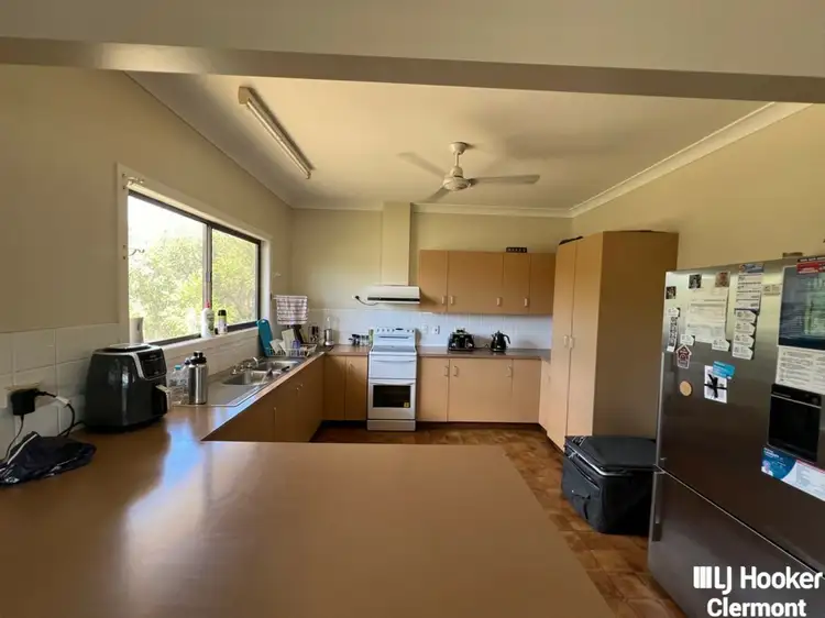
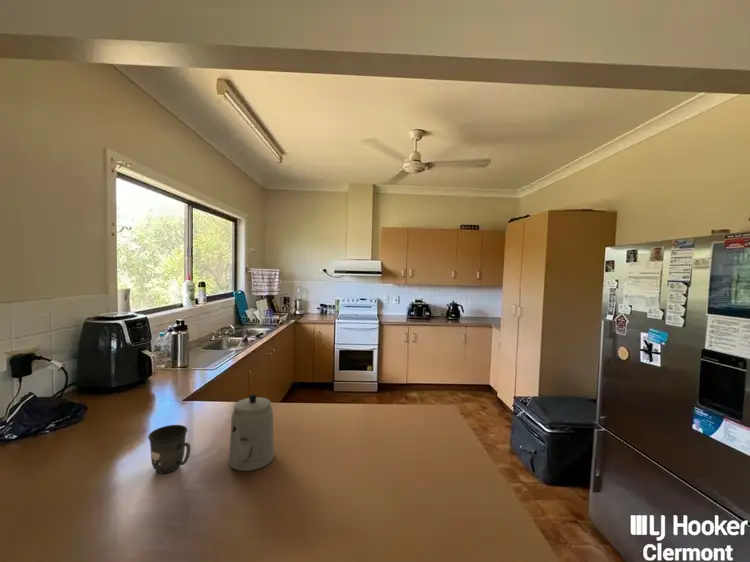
+ teapot [228,393,275,472]
+ mug [147,424,191,474]
